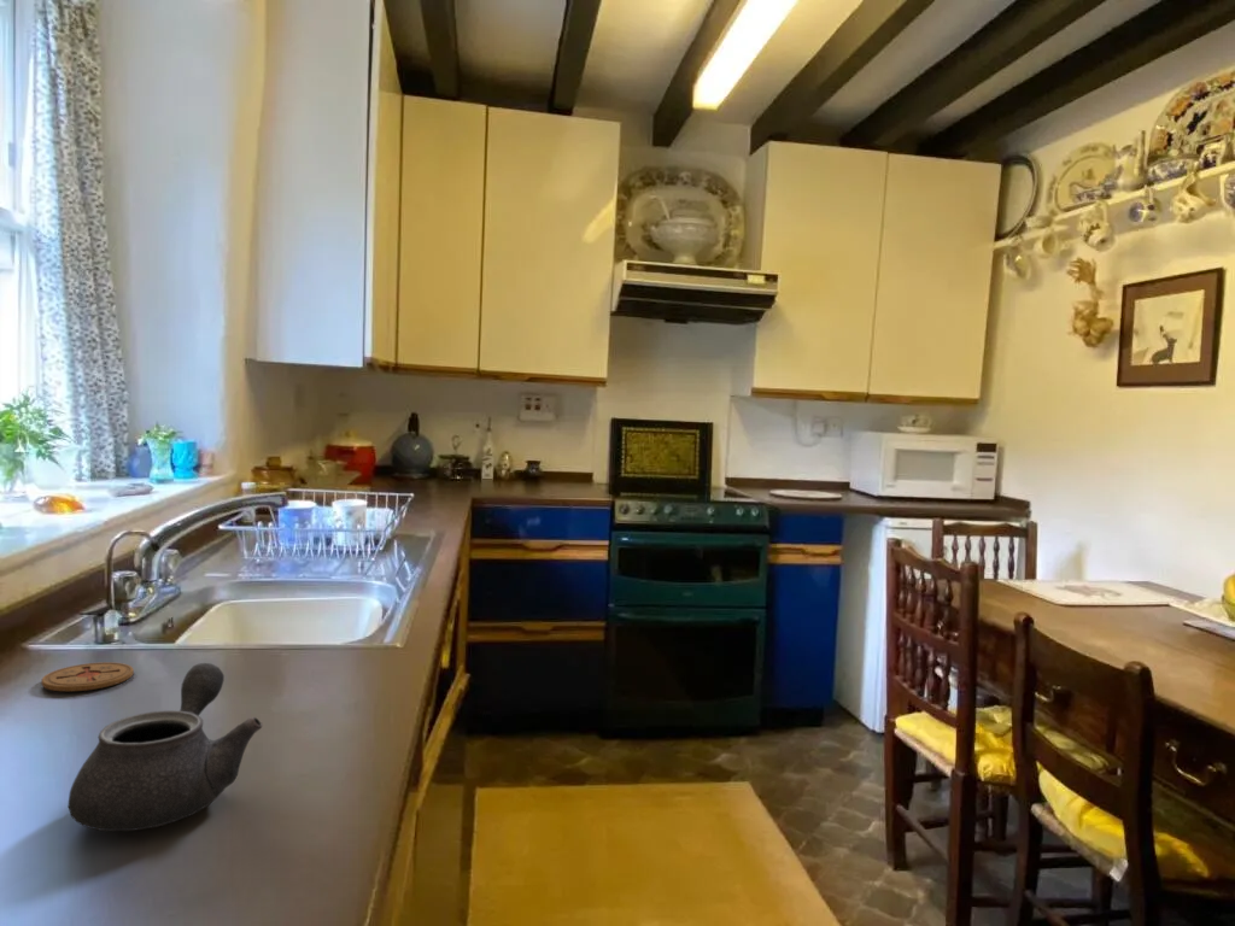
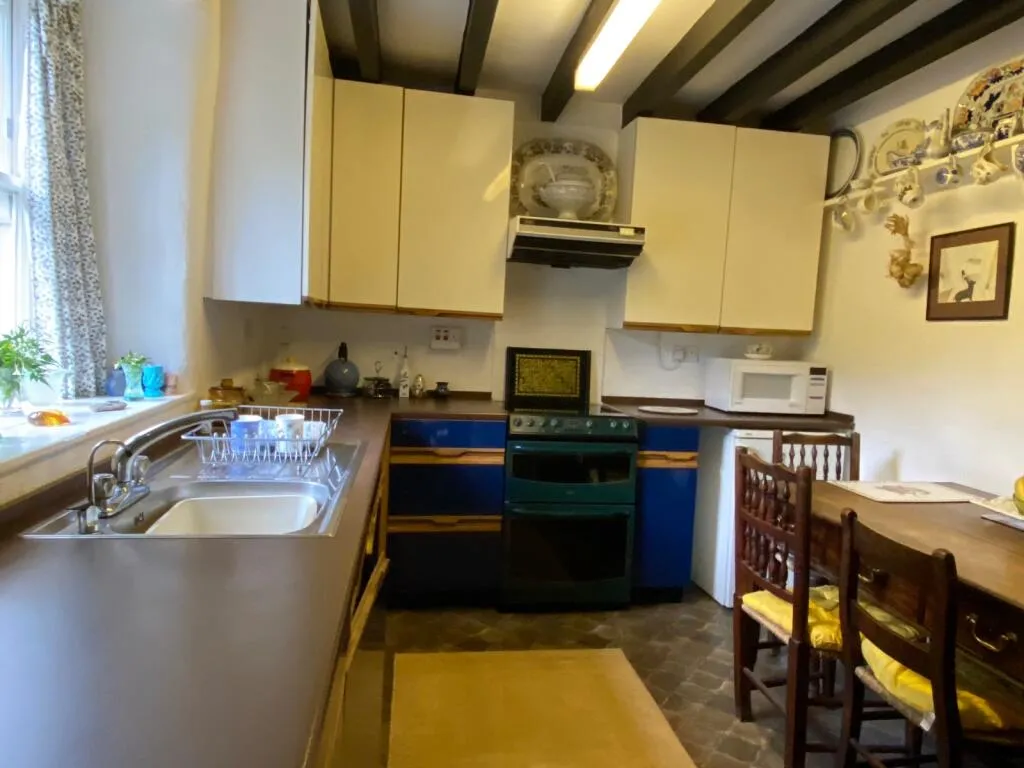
- teapot [68,662,263,832]
- coaster [40,661,135,692]
